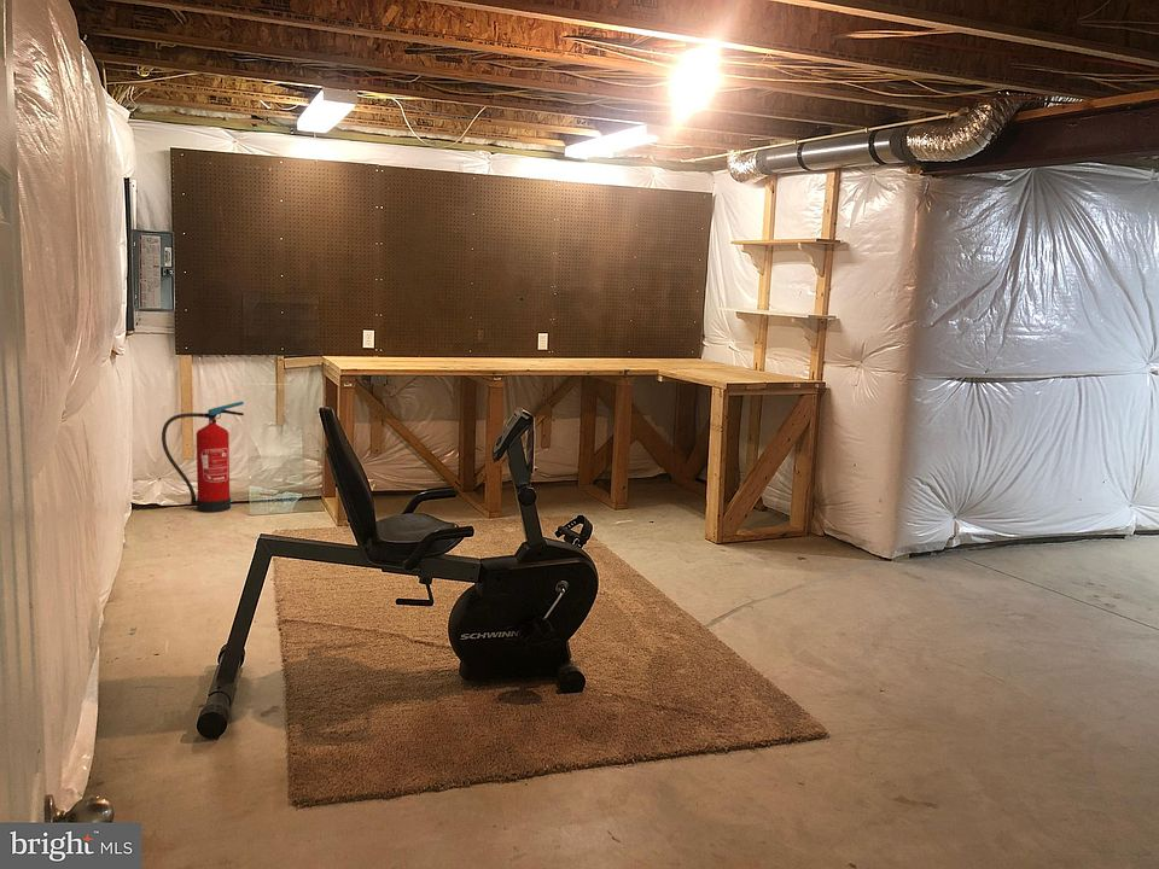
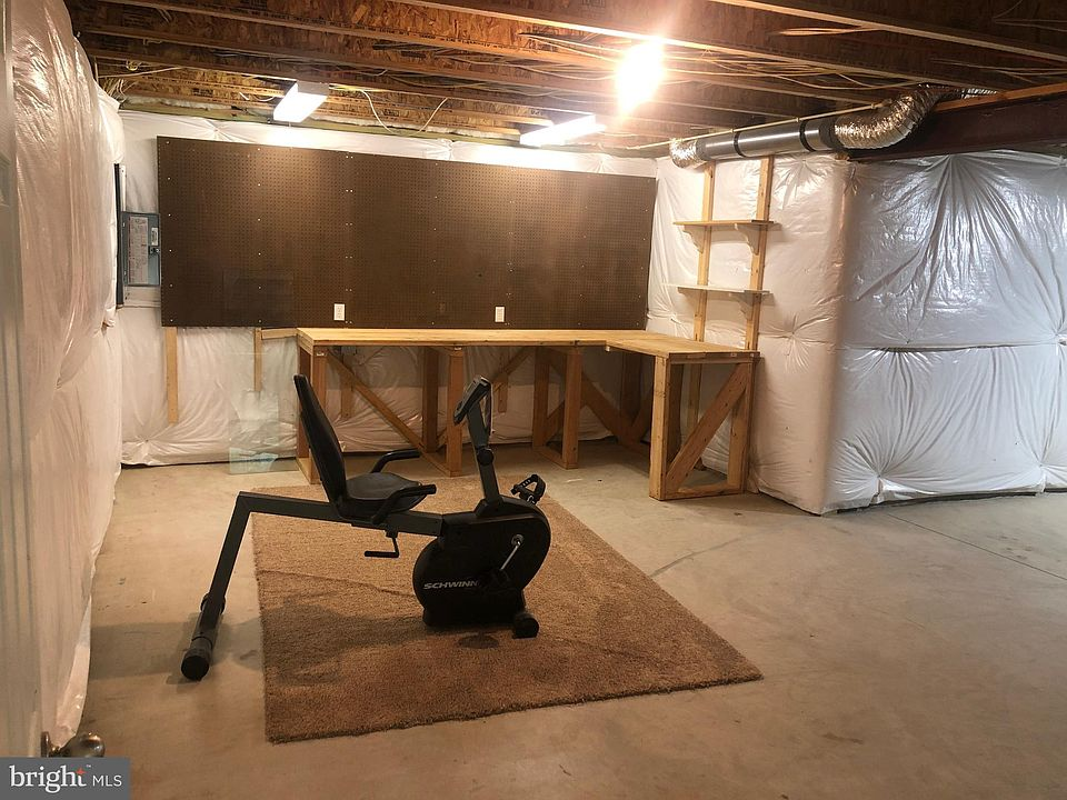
- fire extinguisher [161,401,245,513]
